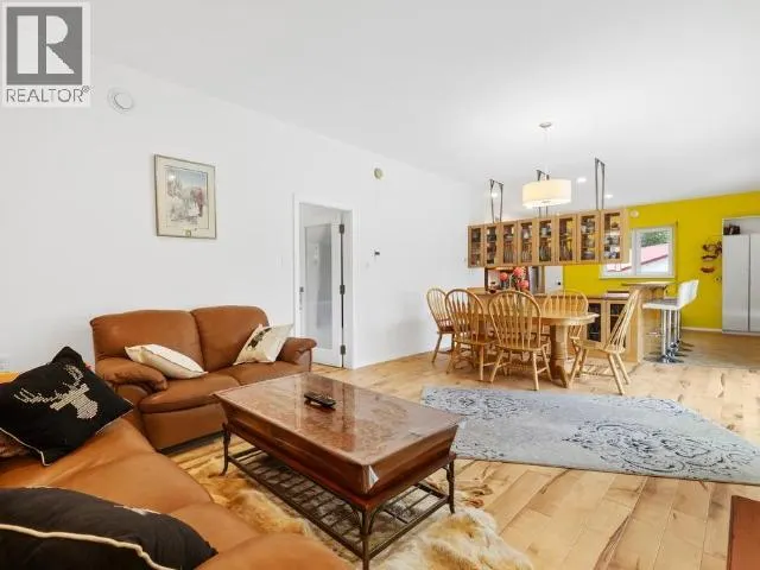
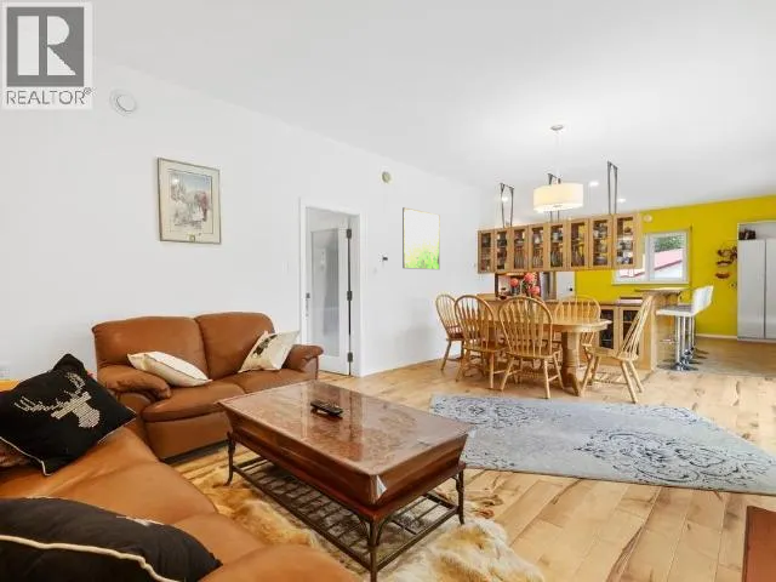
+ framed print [401,206,441,270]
